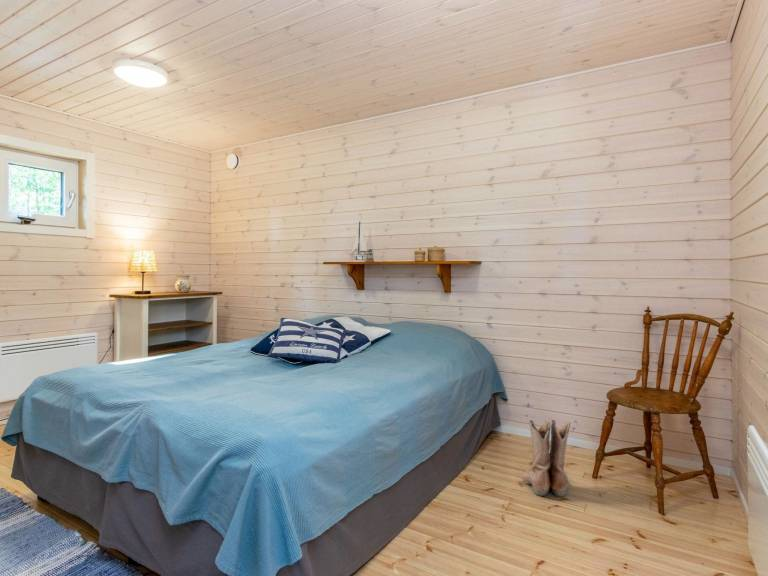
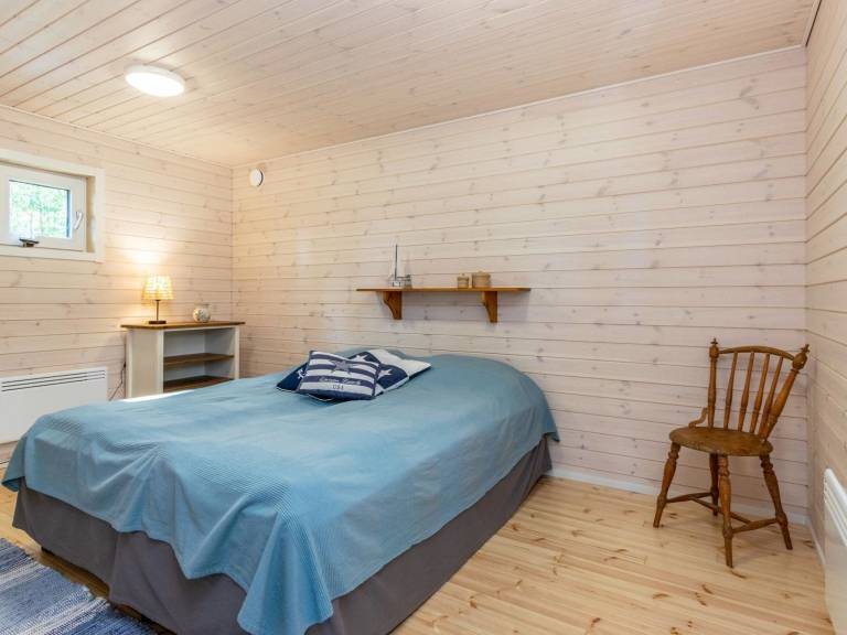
- boots [522,419,571,498]
